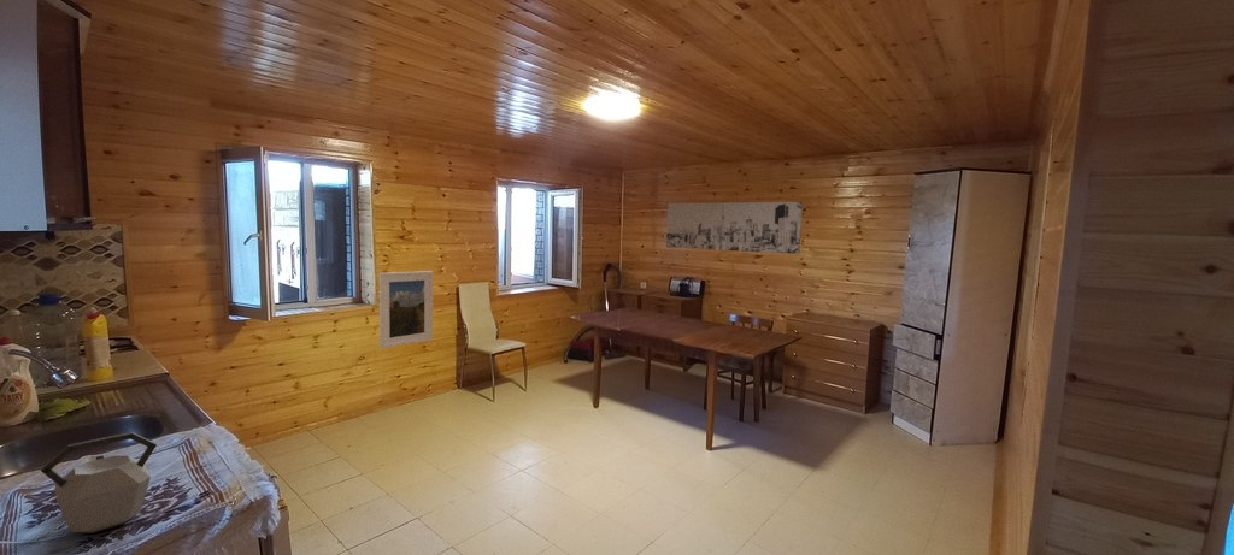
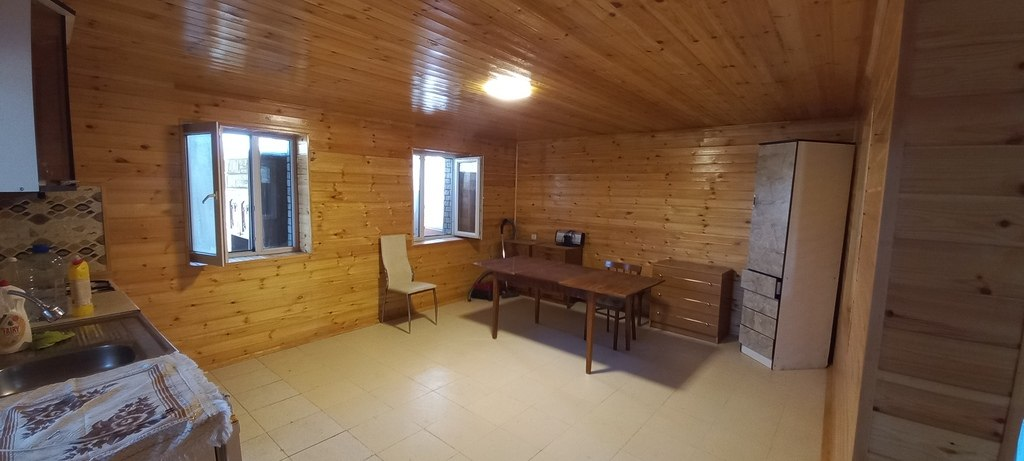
- kettle [40,431,158,533]
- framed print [378,270,434,349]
- wall art [665,201,804,255]
